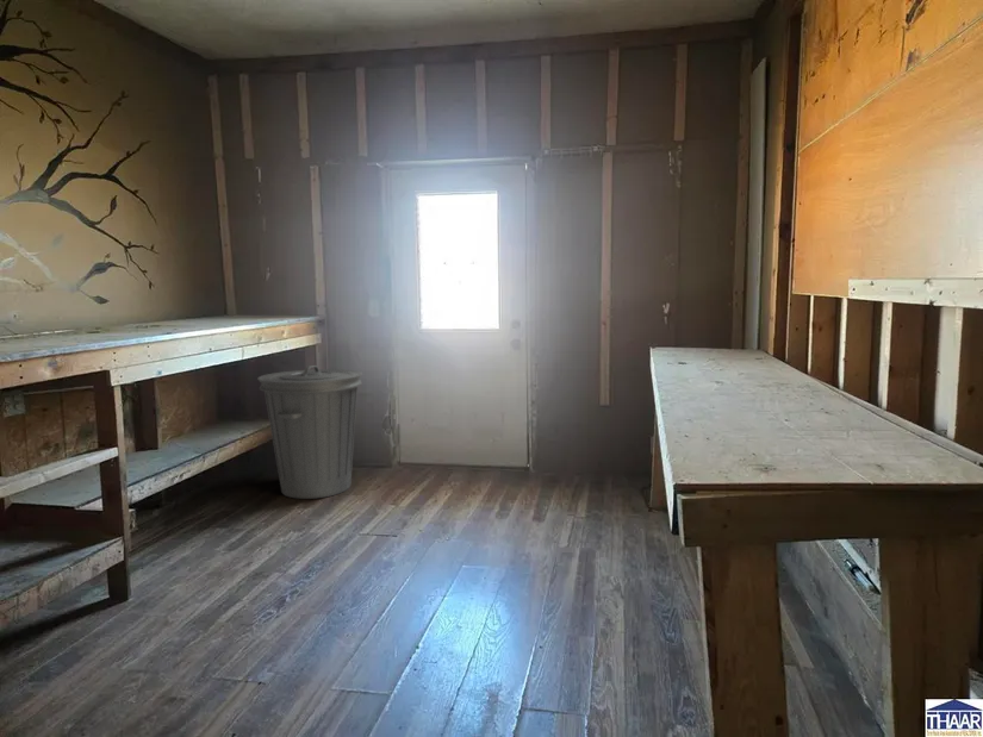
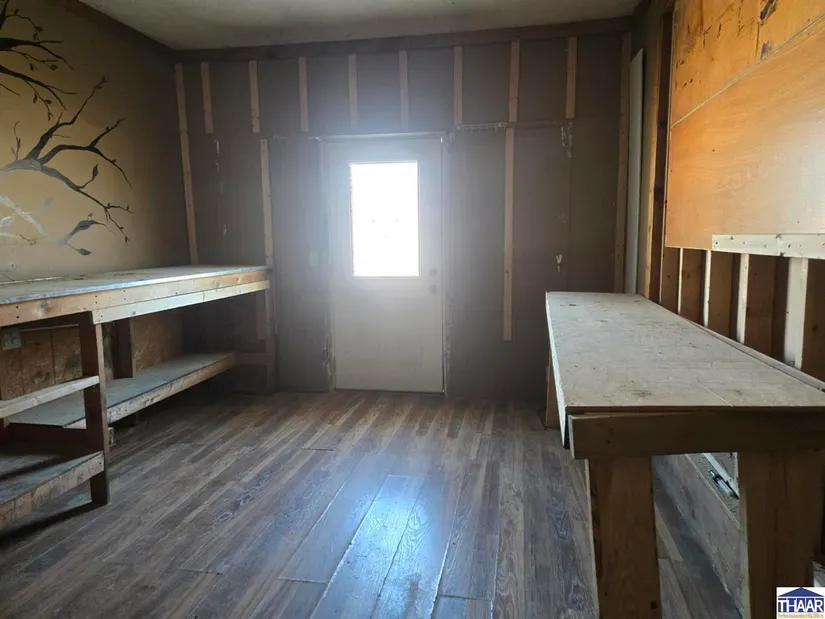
- trash can [256,364,363,500]
